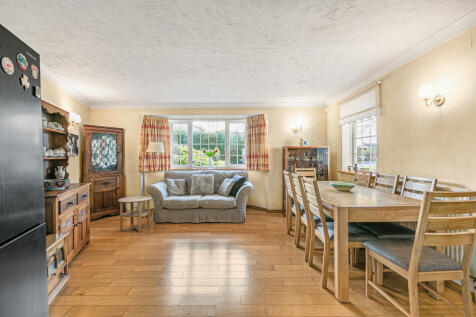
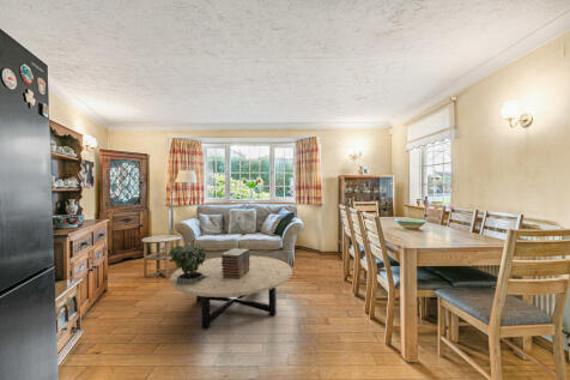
+ potted plant [166,245,207,285]
+ coffee table [169,254,293,331]
+ book stack [220,247,250,279]
